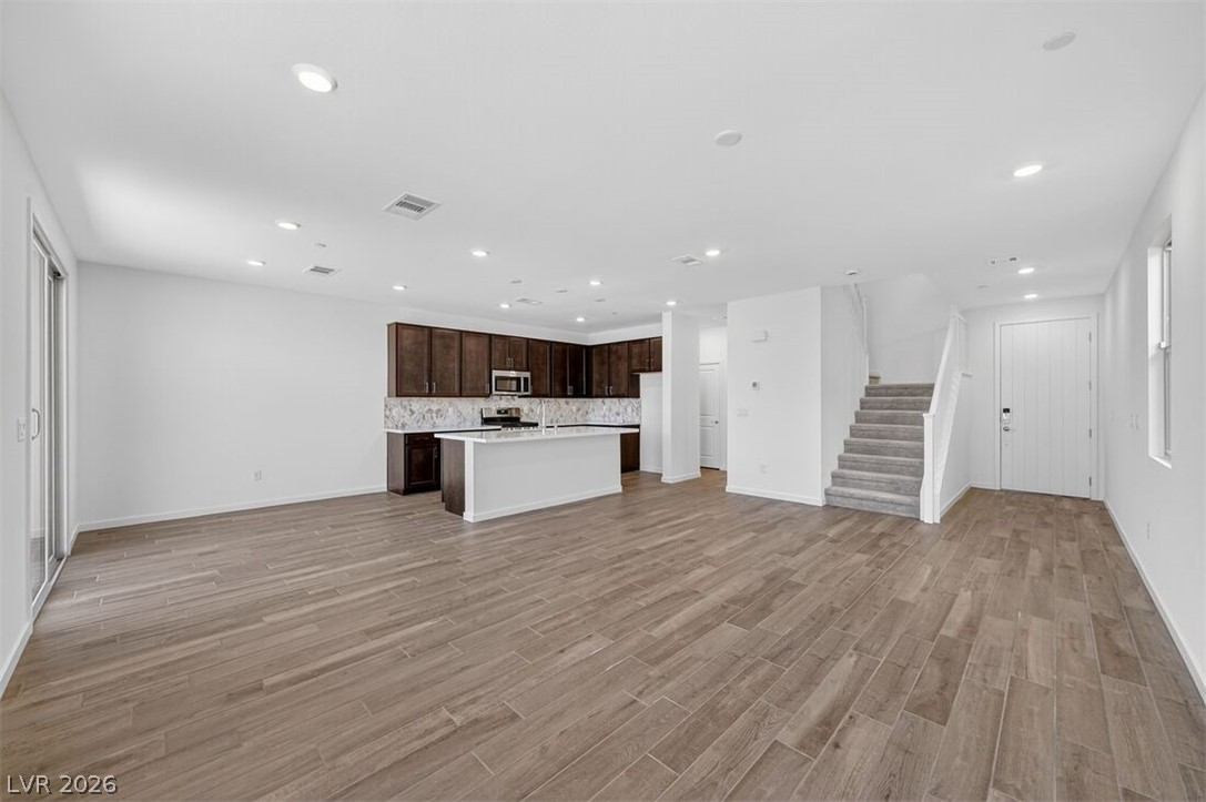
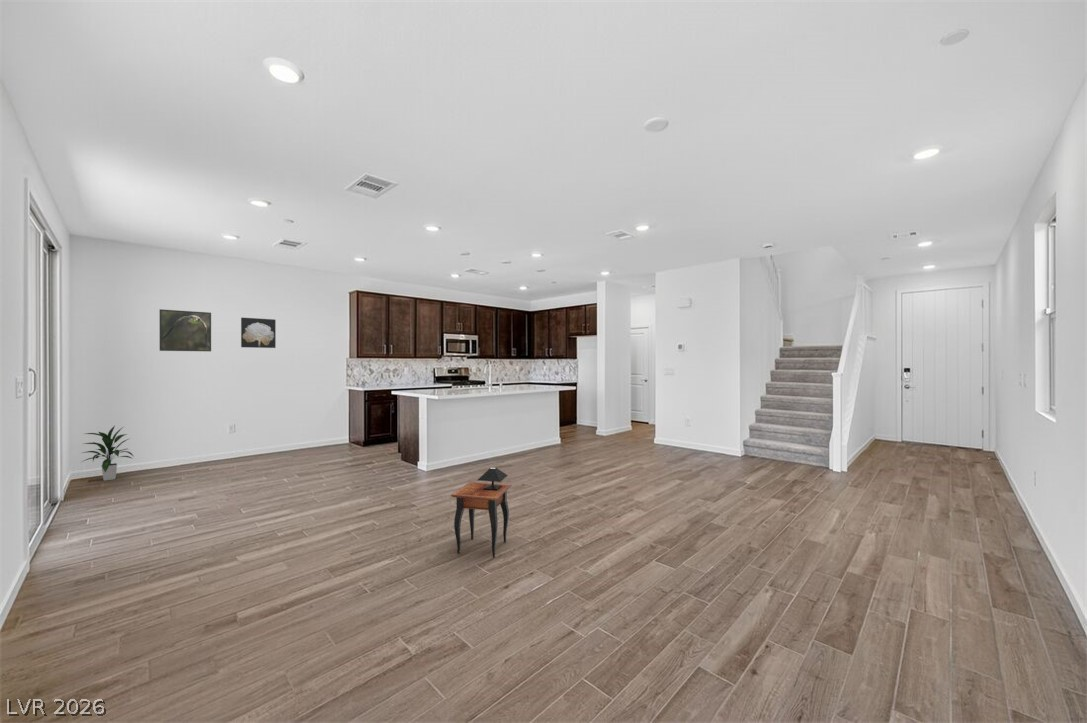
+ side table [450,466,512,558]
+ wall art [240,317,277,349]
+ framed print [158,308,212,352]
+ indoor plant [80,424,135,482]
